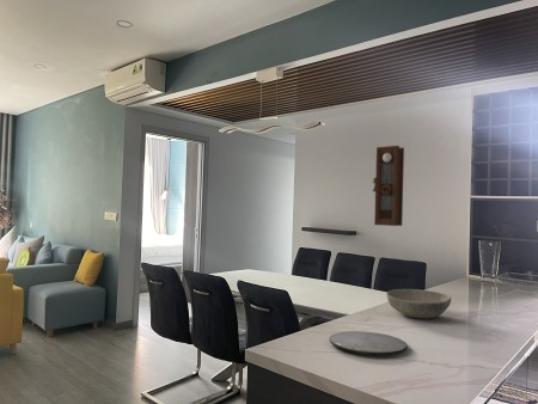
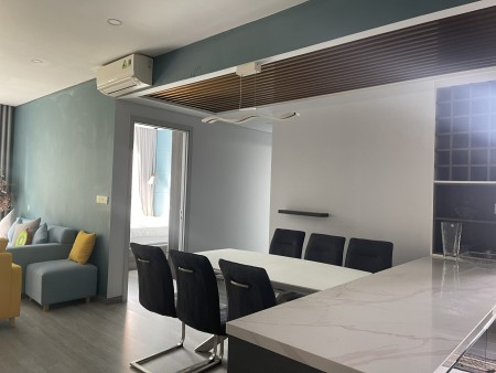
- pendulum clock [372,145,405,227]
- bowl [386,288,452,319]
- plate [329,330,409,356]
